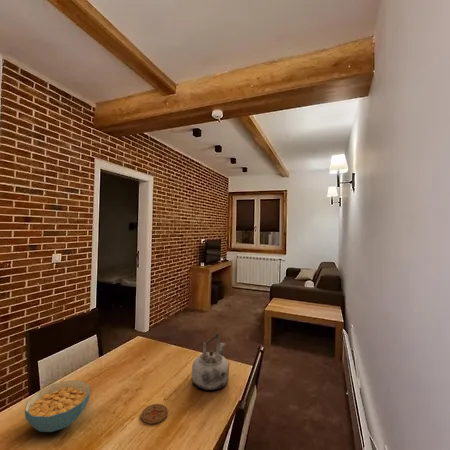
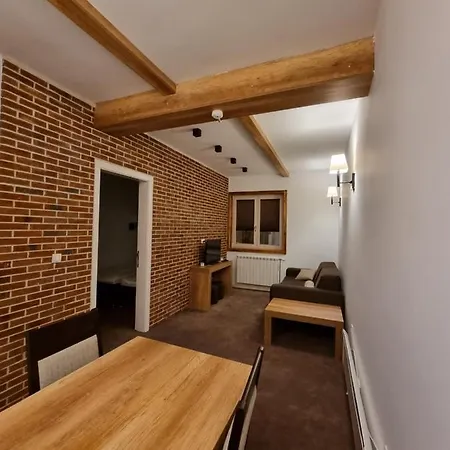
- cereal bowl [24,380,91,433]
- kettle [191,331,230,391]
- coaster [140,403,169,425]
